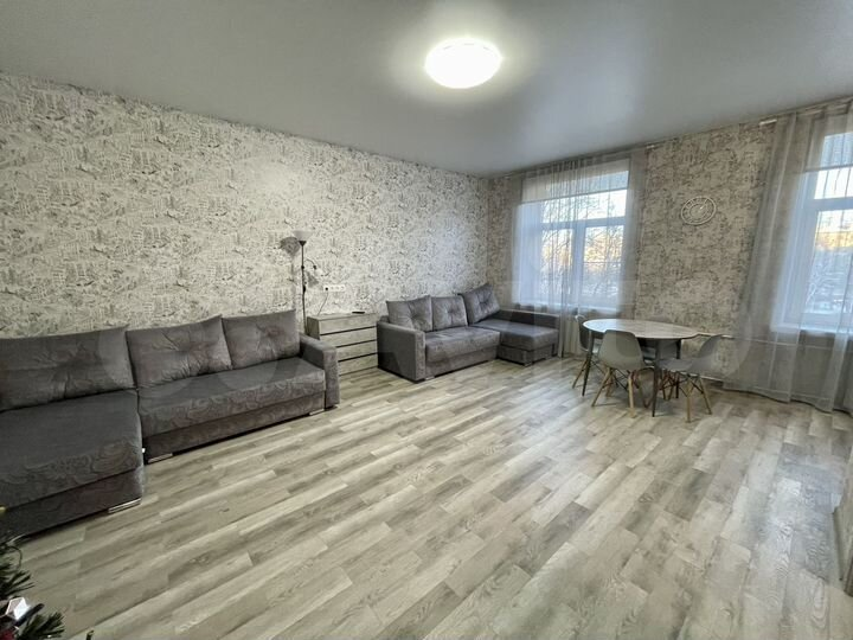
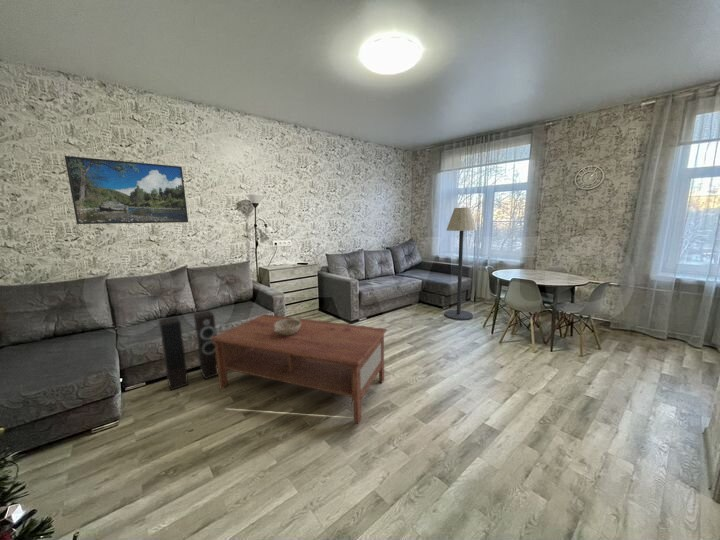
+ decorative bowl [274,317,301,335]
+ floor lamp [444,206,478,321]
+ speaker [158,310,218,391]
+ coffee table [210,313,388,425]
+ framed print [64,155,189,225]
